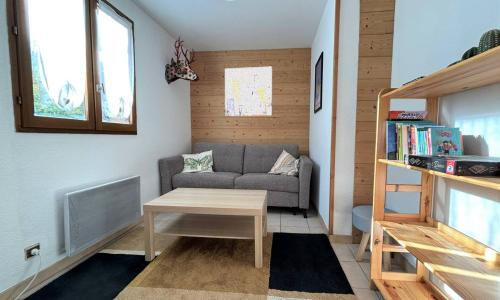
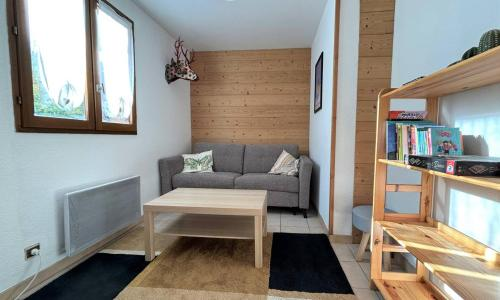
- wall art [224,66,273,117]
